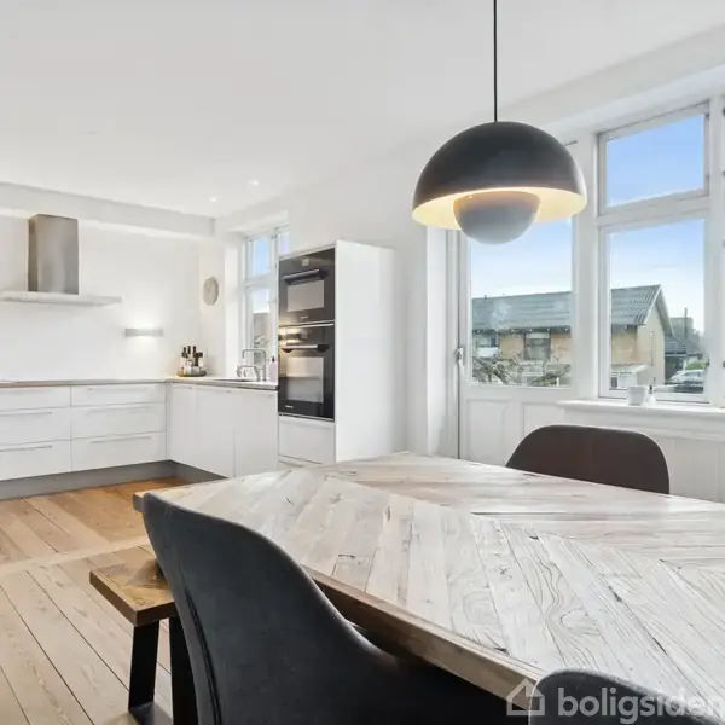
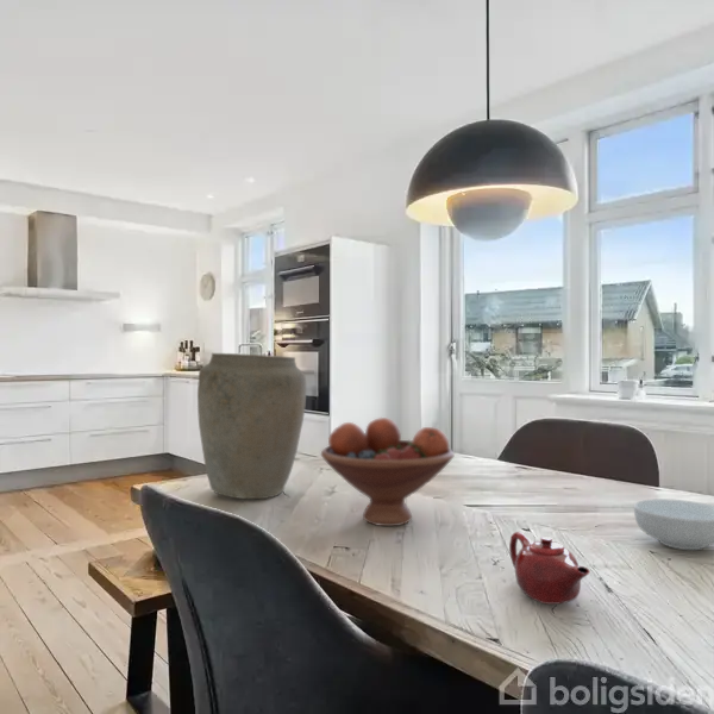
+ vase [196,352,307,500]
+ fruit bowl [320,416,456,527]
+ teapot [508,531,591,606]
+ cereal bowl [633,497,714,551]
